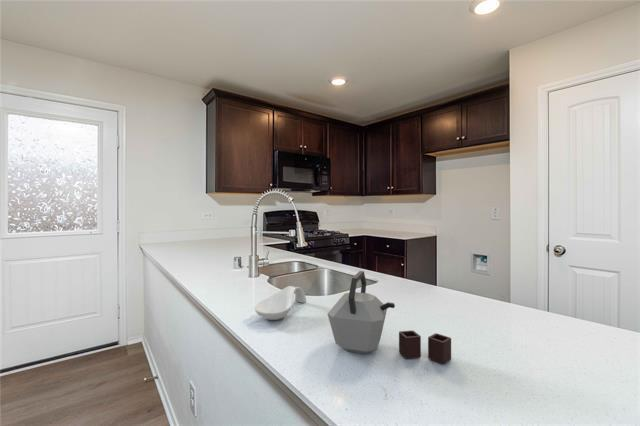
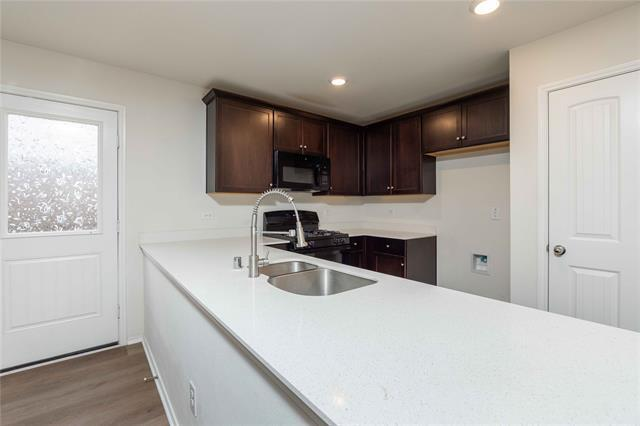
- kettle [327,270,452,365]
- spoon rest [254,285,307,321]
